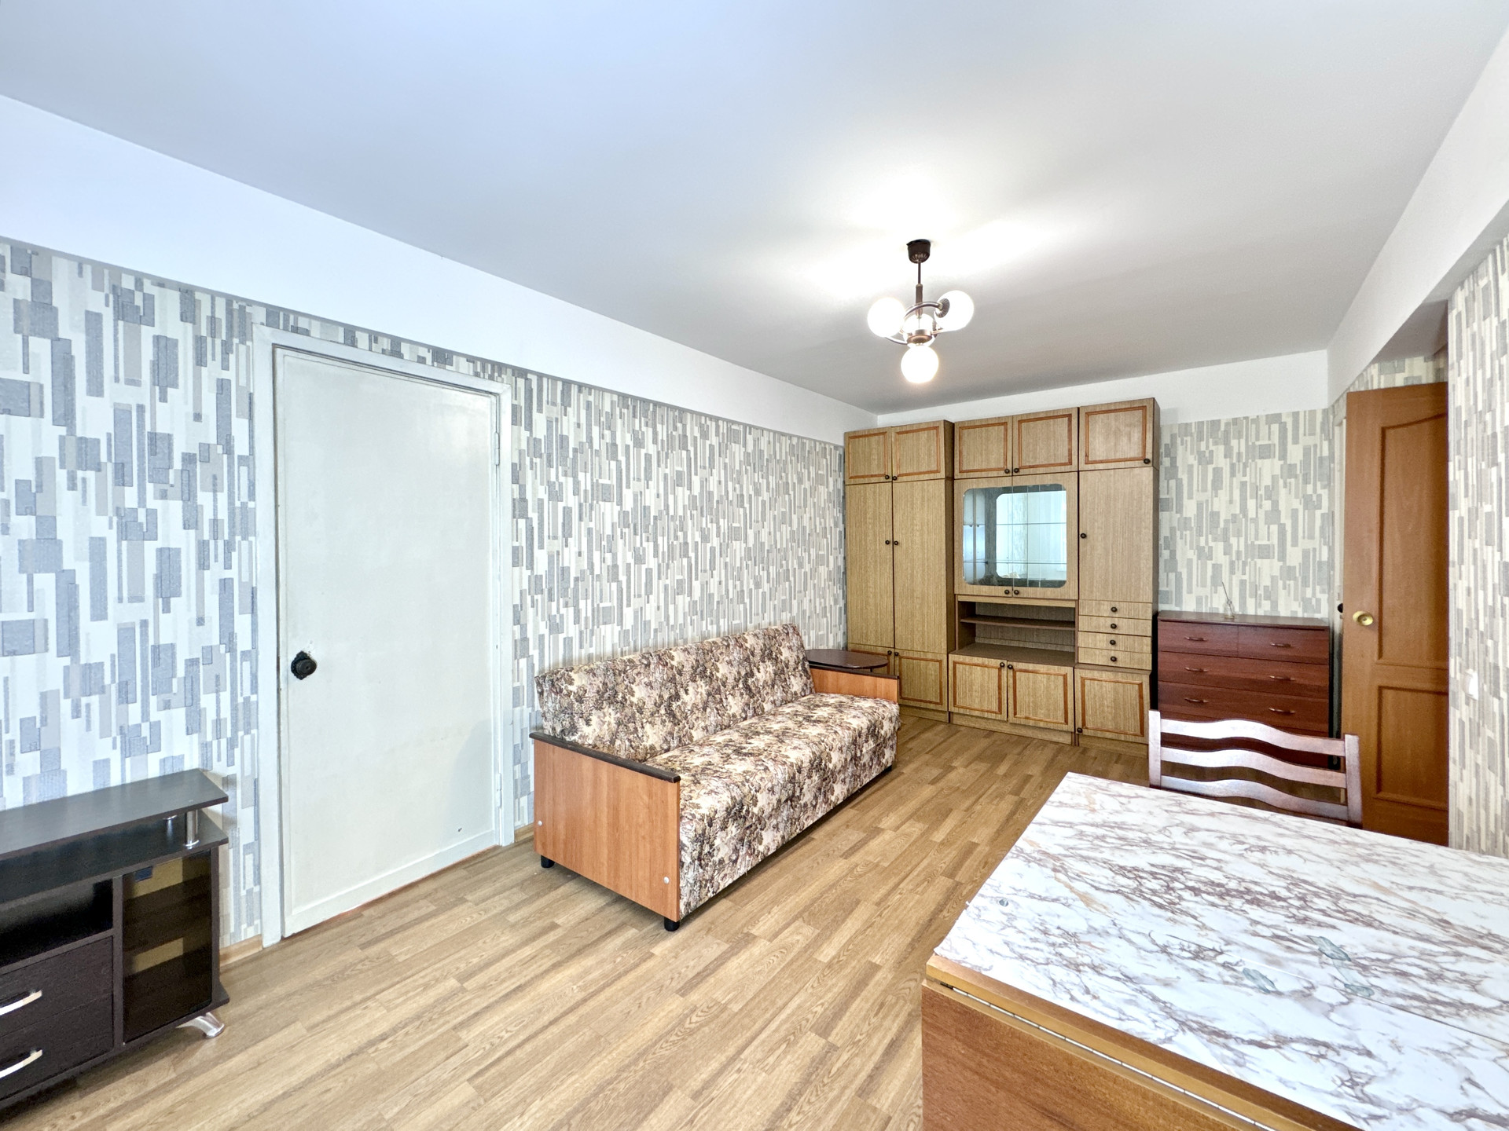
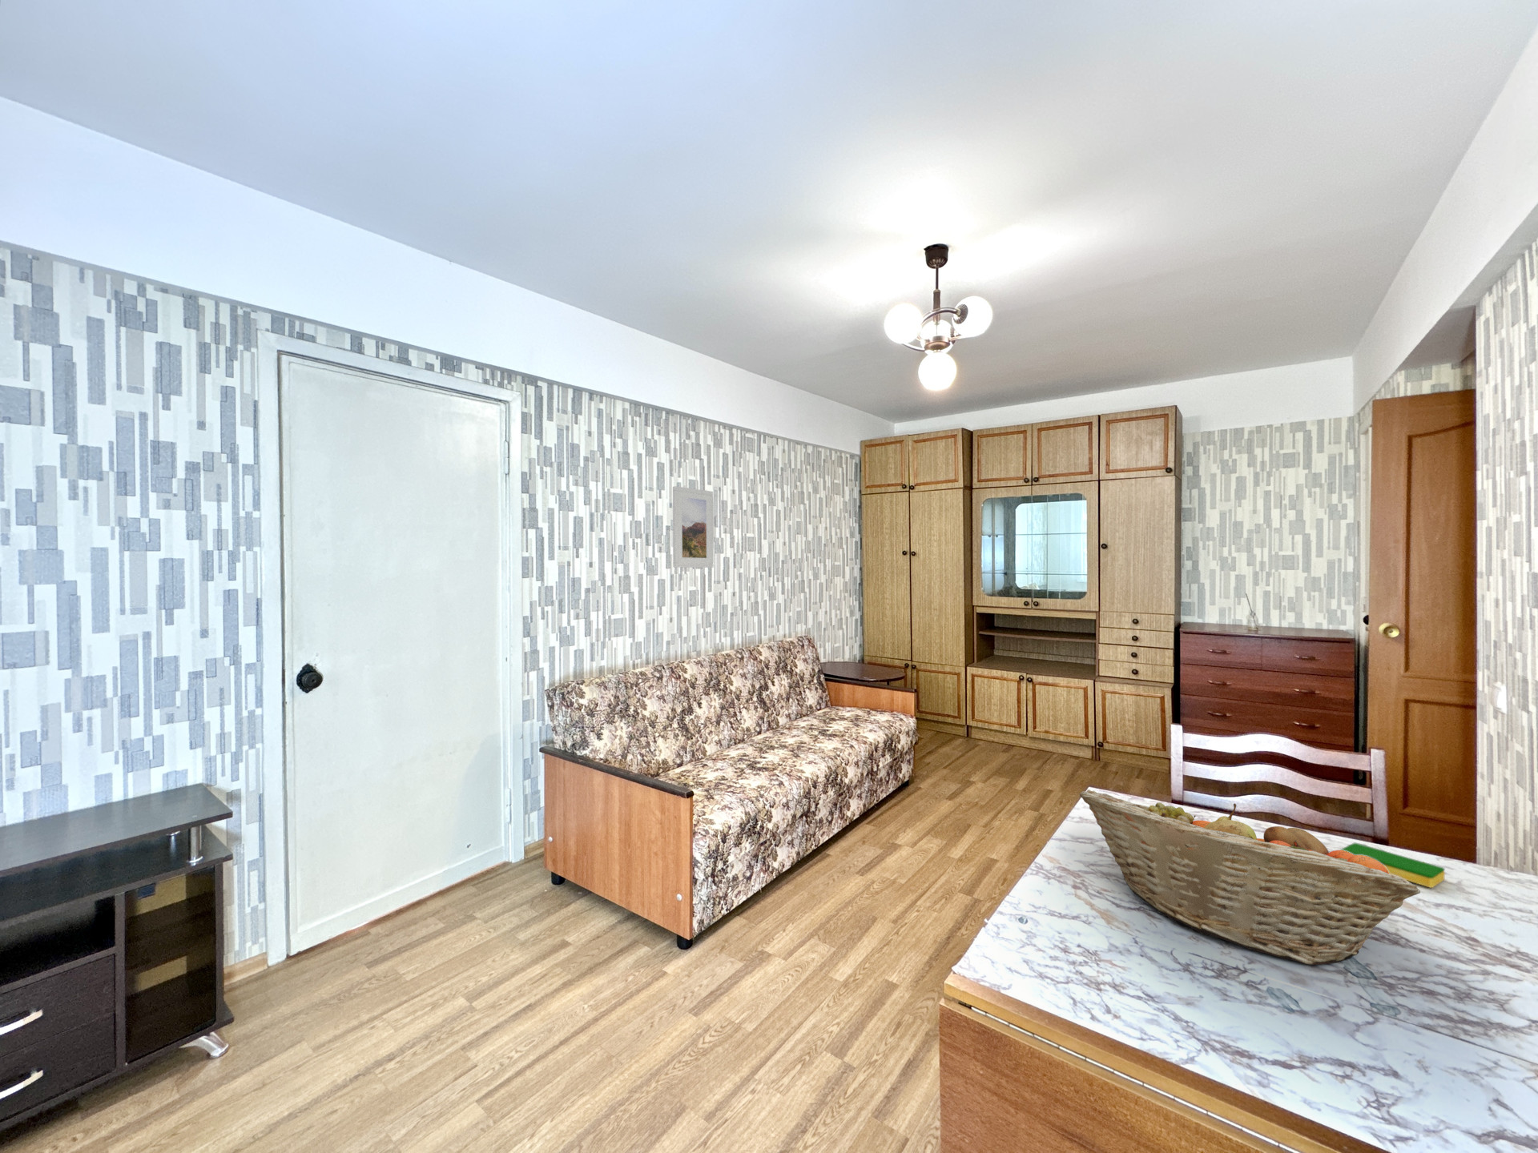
+ fruit basket [1079,788,1421,965]
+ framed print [672,486,715,568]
+ dish sponge [1341,842,1446,889]
